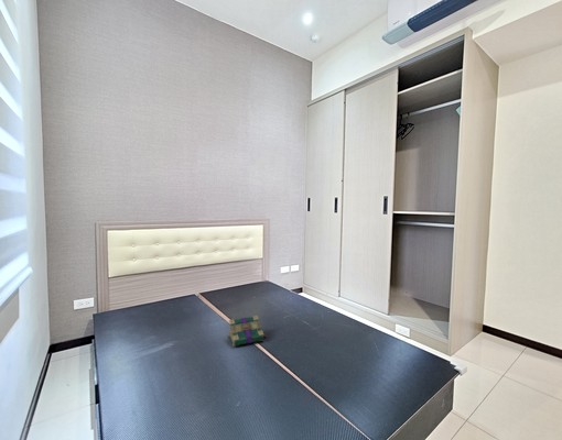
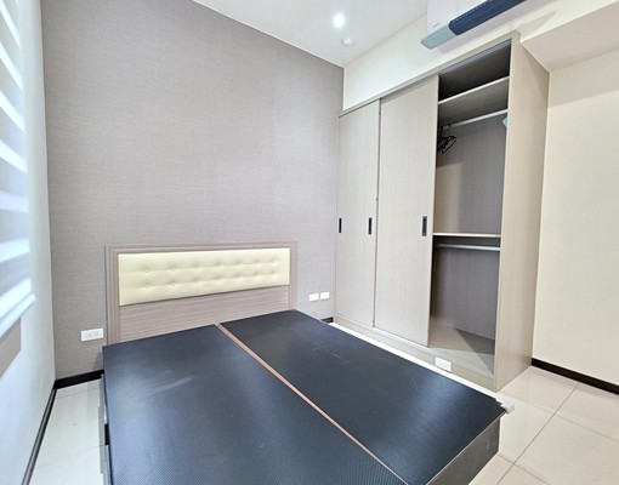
- book [227,315,268,348]
